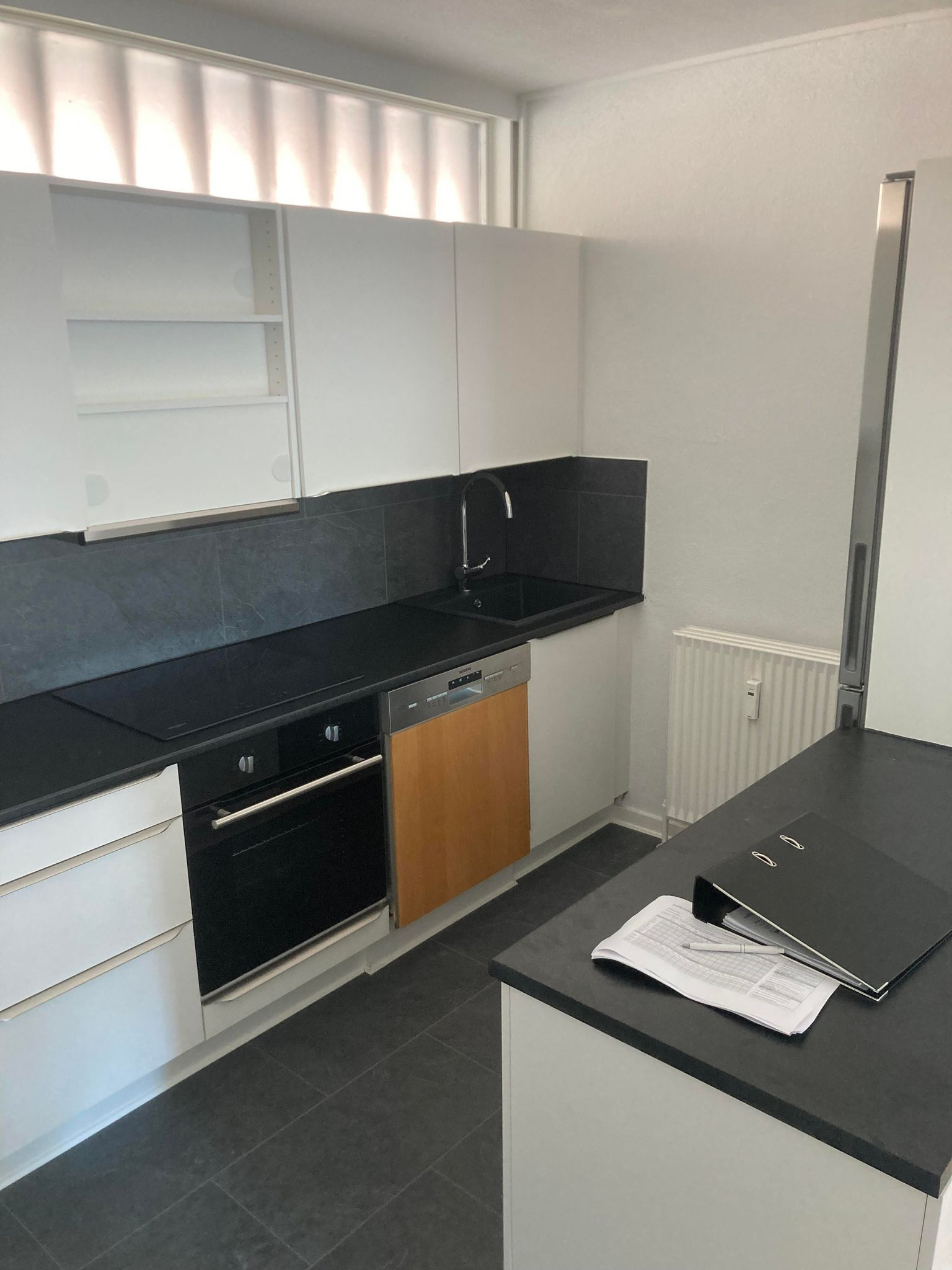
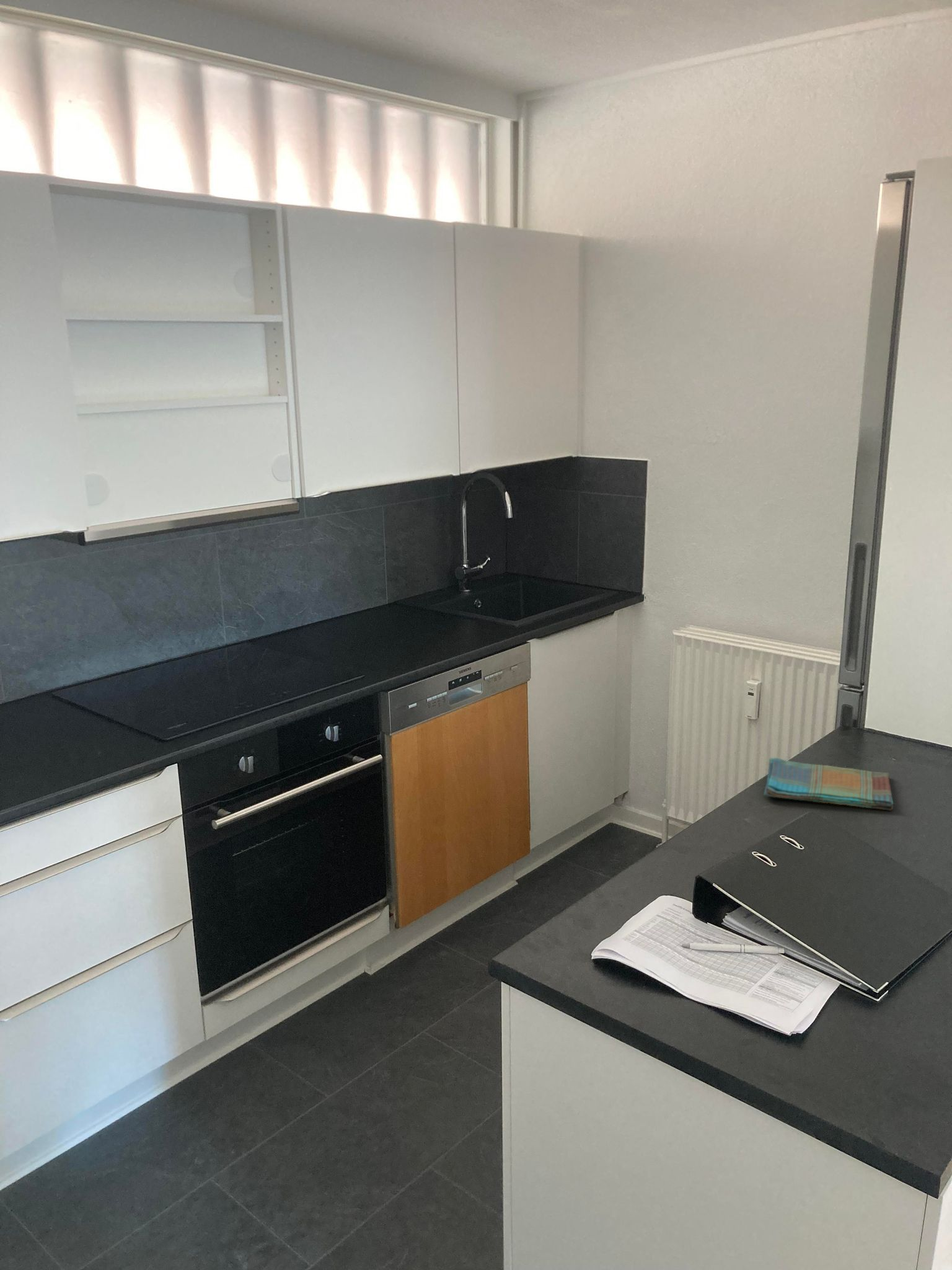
+ dish towel [763,757,894,811]
